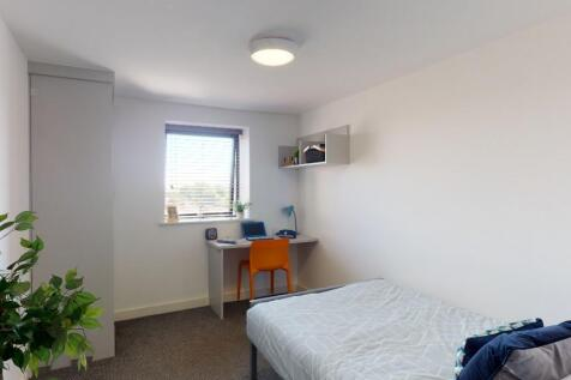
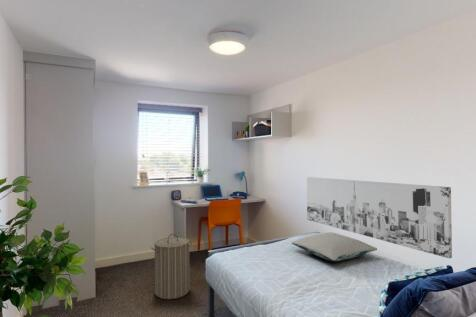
+ laundry hamper [150,233,193,300]
+ pillow [291,231,378,262]
+ wall art [306,176,453,259]
